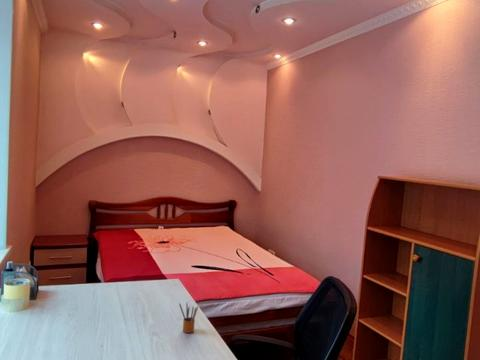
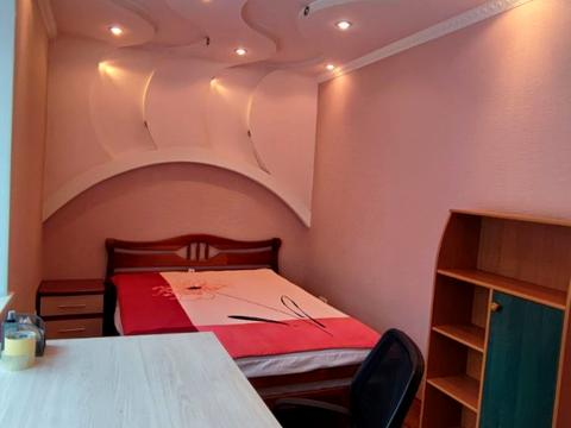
- pencil box [178,302,199,334]
